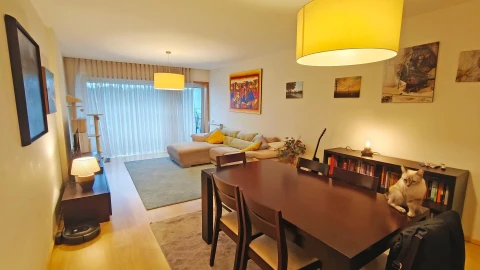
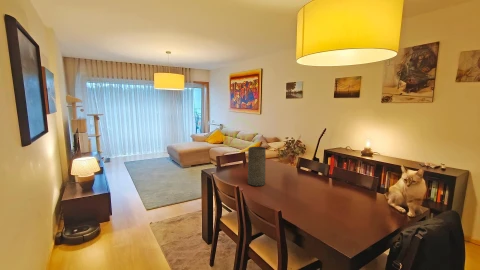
+ vase [247,146,267,187]
